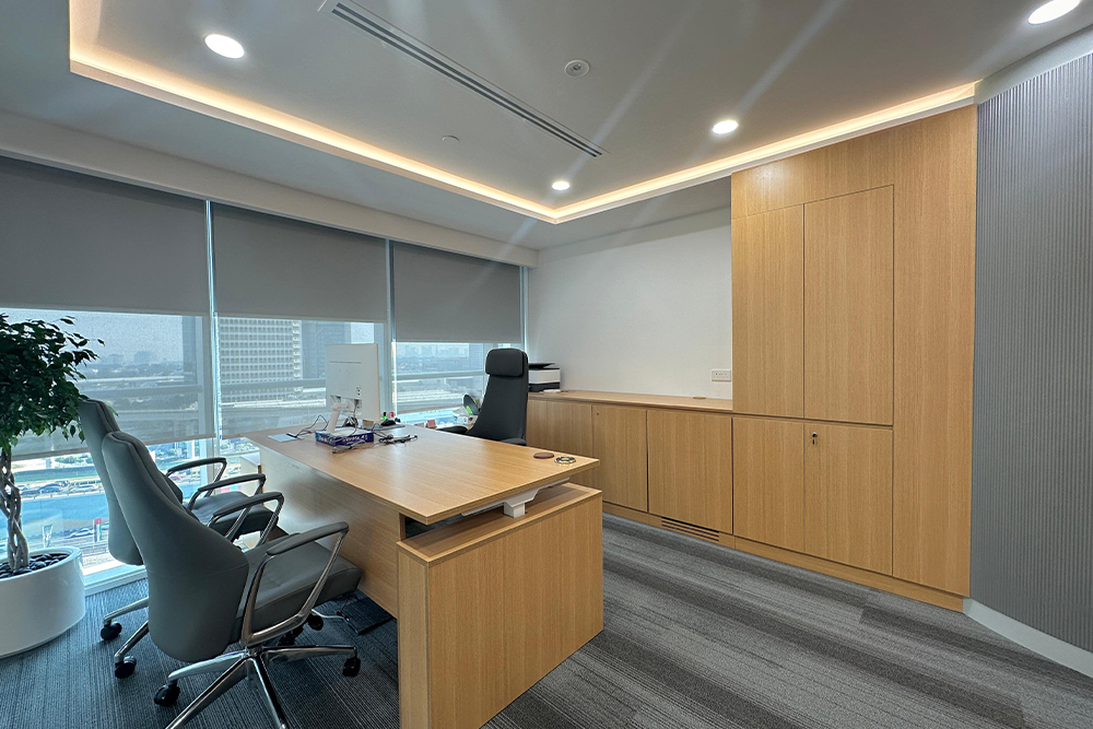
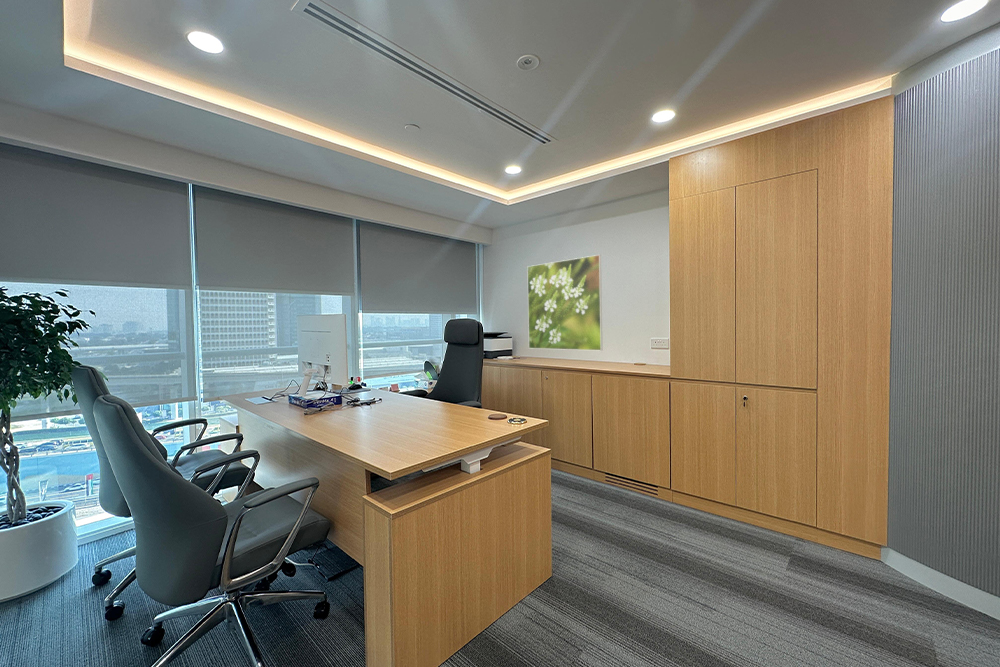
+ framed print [526,254,603,352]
